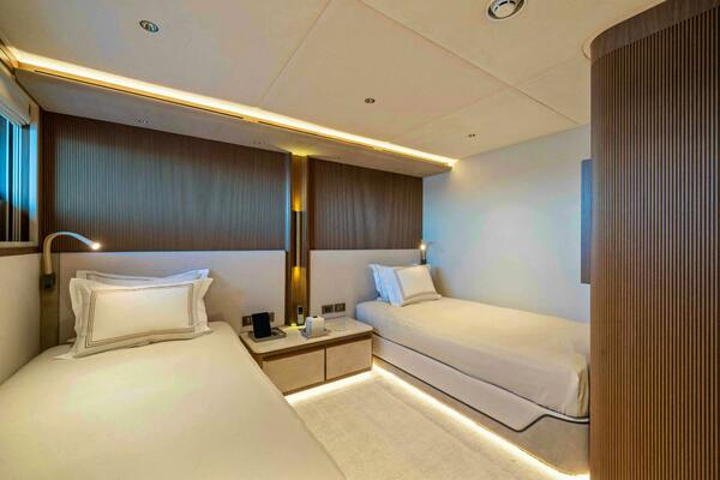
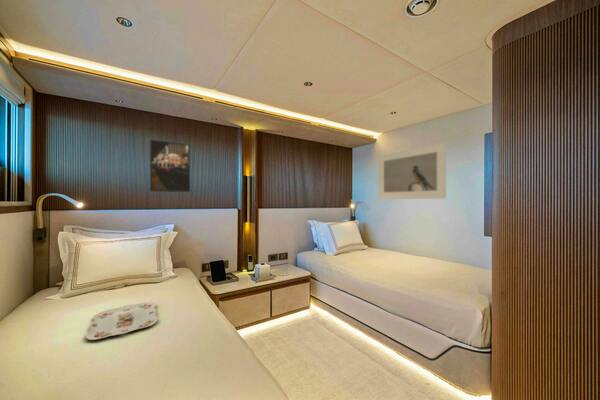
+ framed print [149,138,191,193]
+ serving tray [85,301,159,341]
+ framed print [377,141,447,200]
